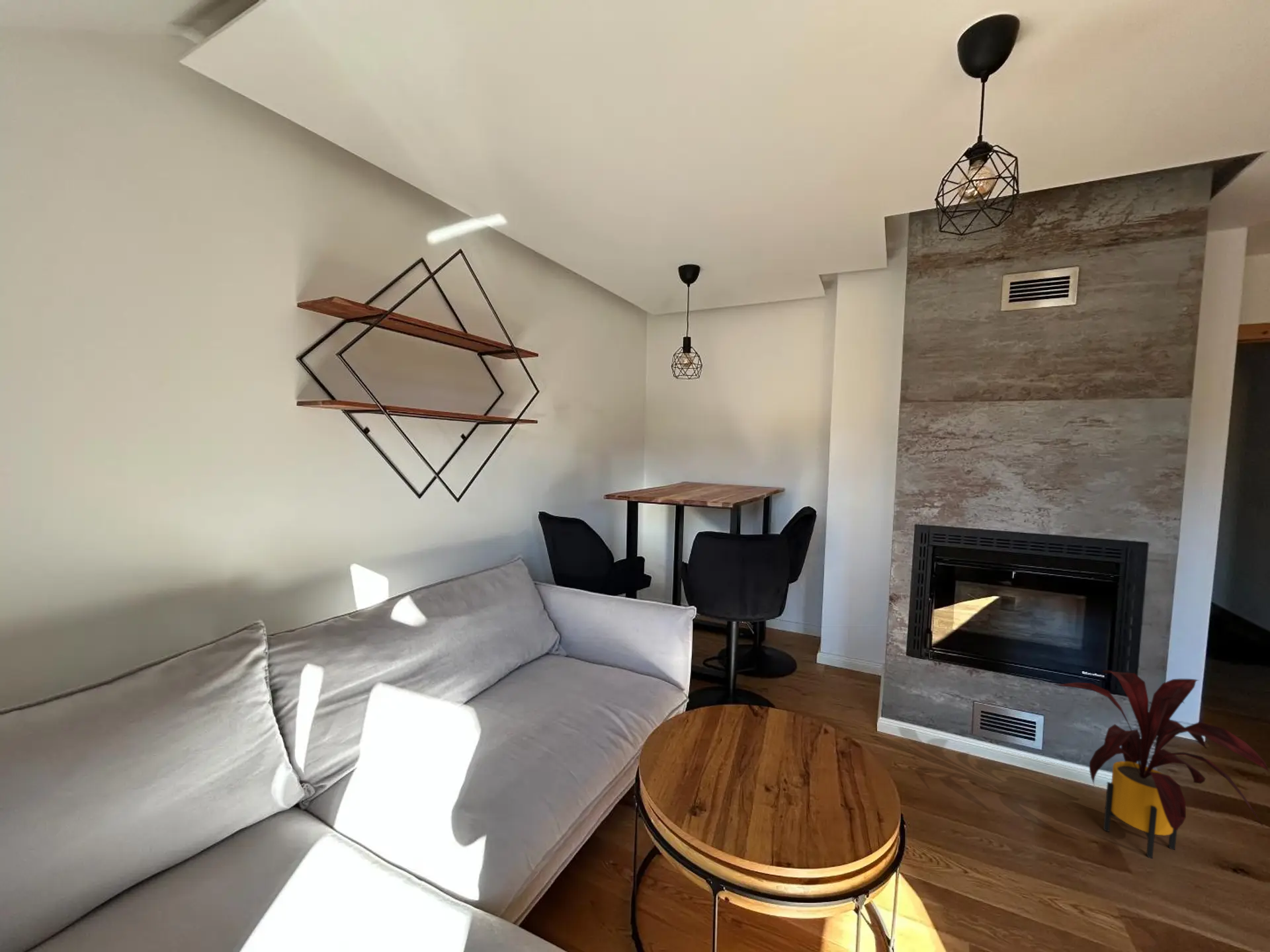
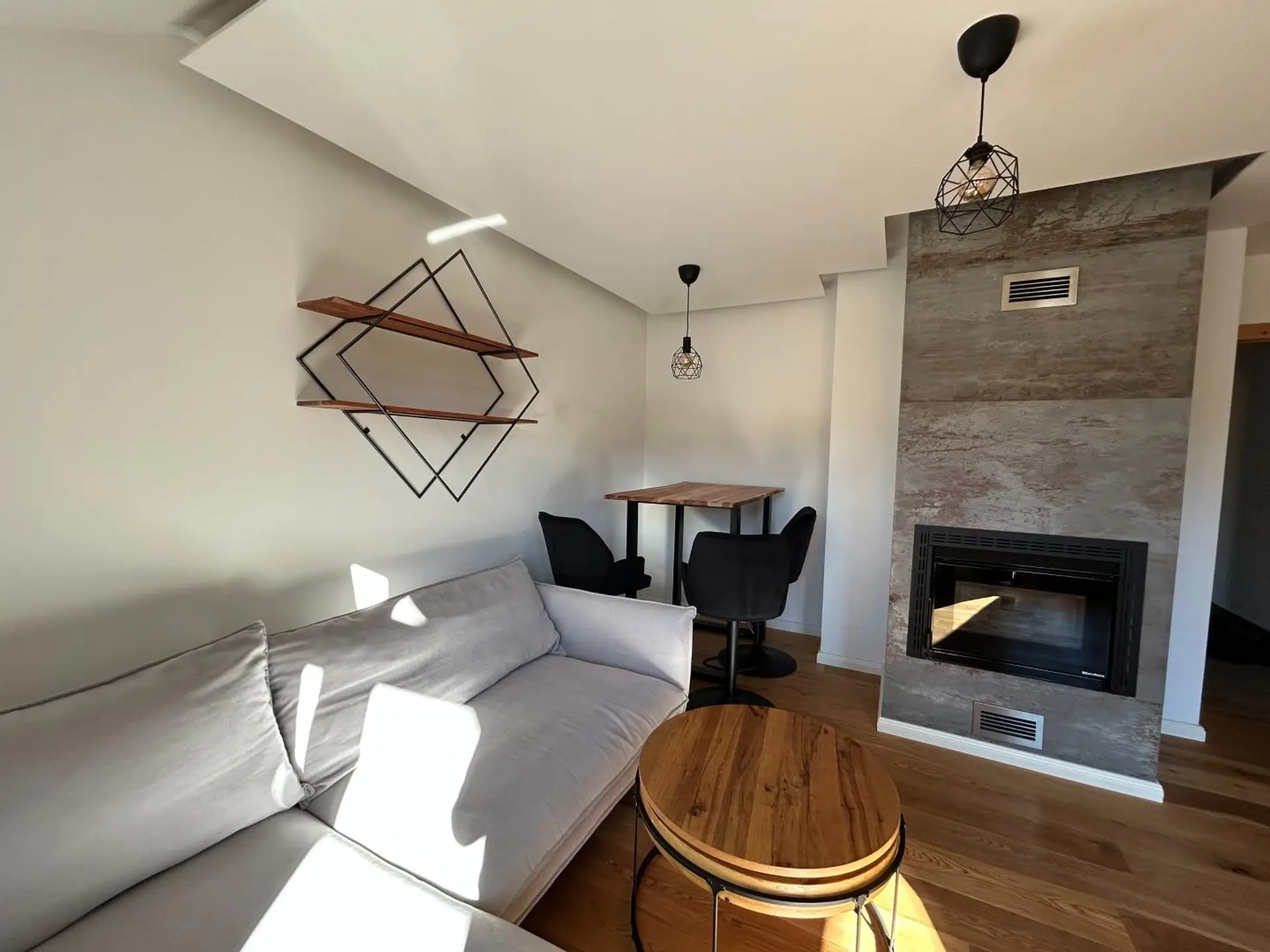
- house plant [1055,669,1270,859]
